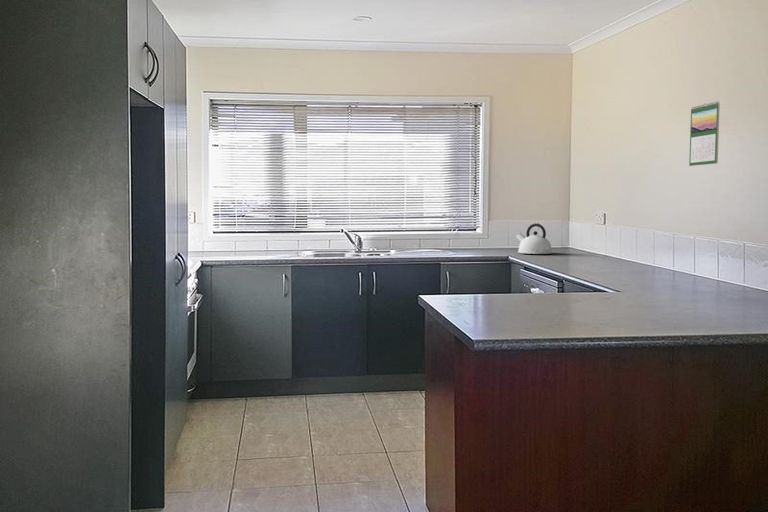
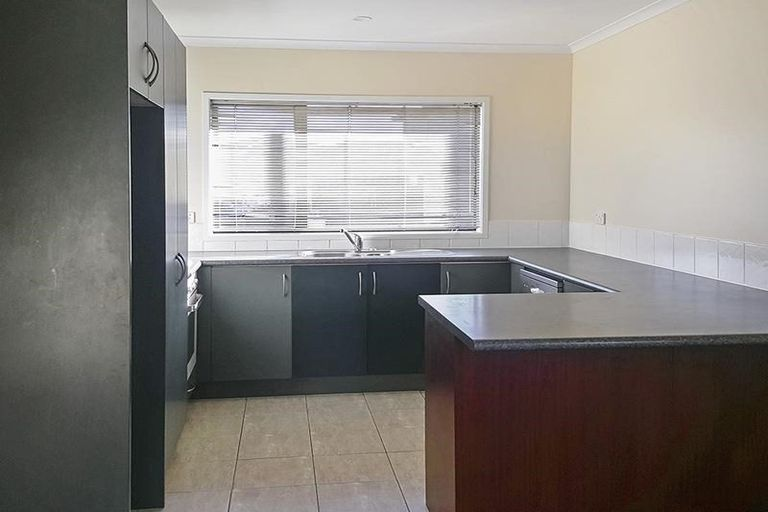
- calendar [688,100,721,167]
- kettle [515,222,553,255]
